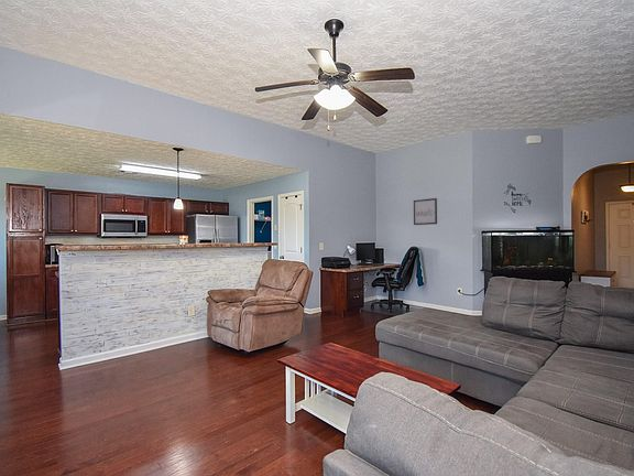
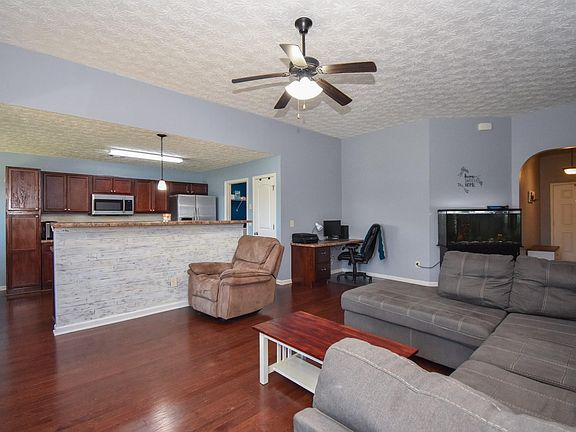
- wall art [413,197,438,226]
